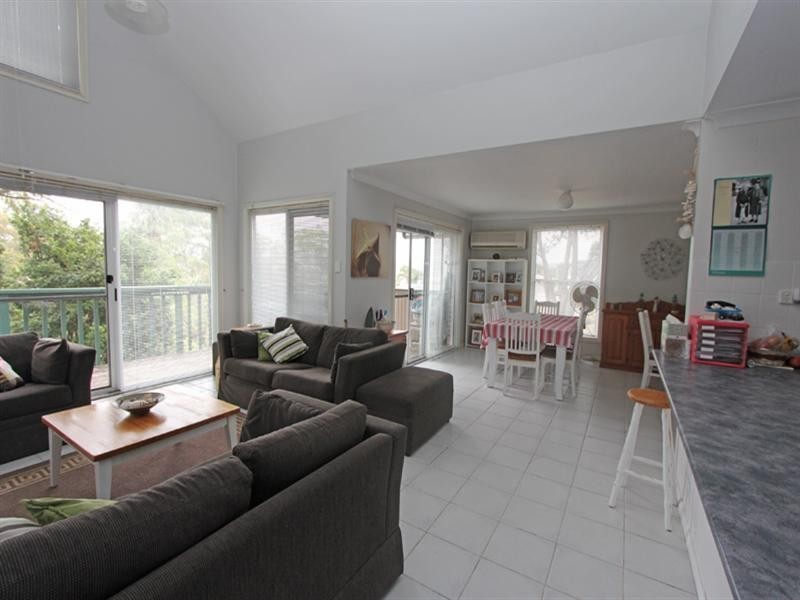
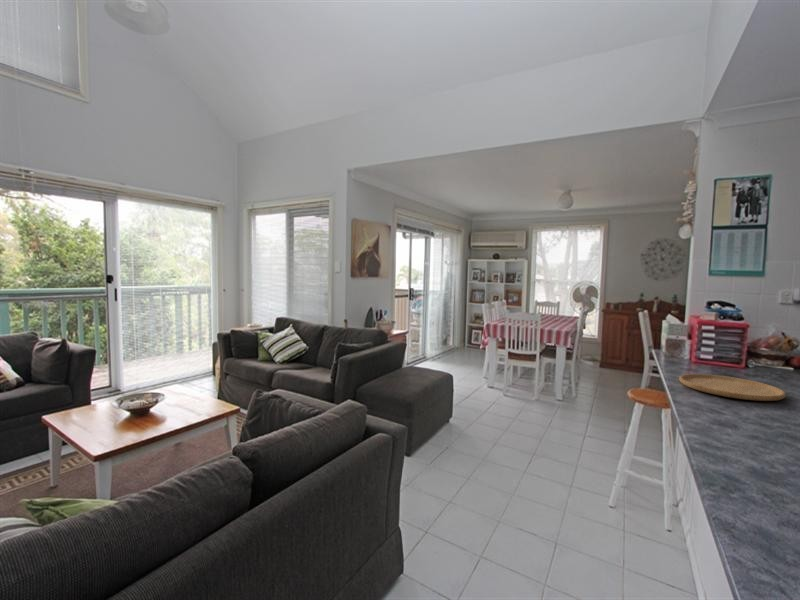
+ cutting board [678,373,787,402]
